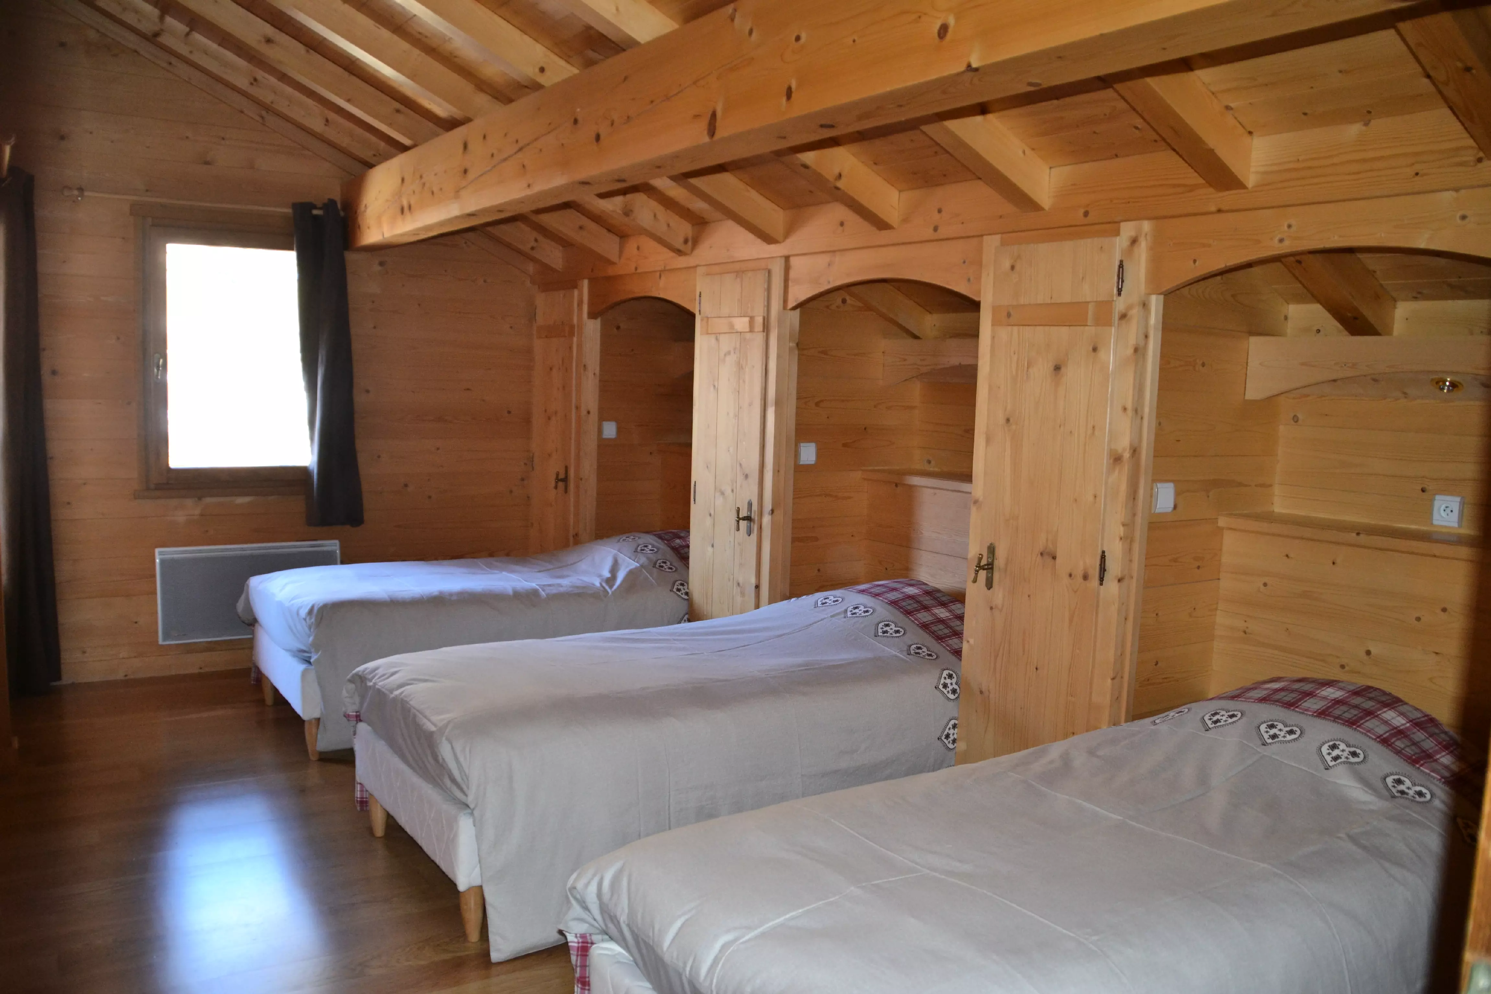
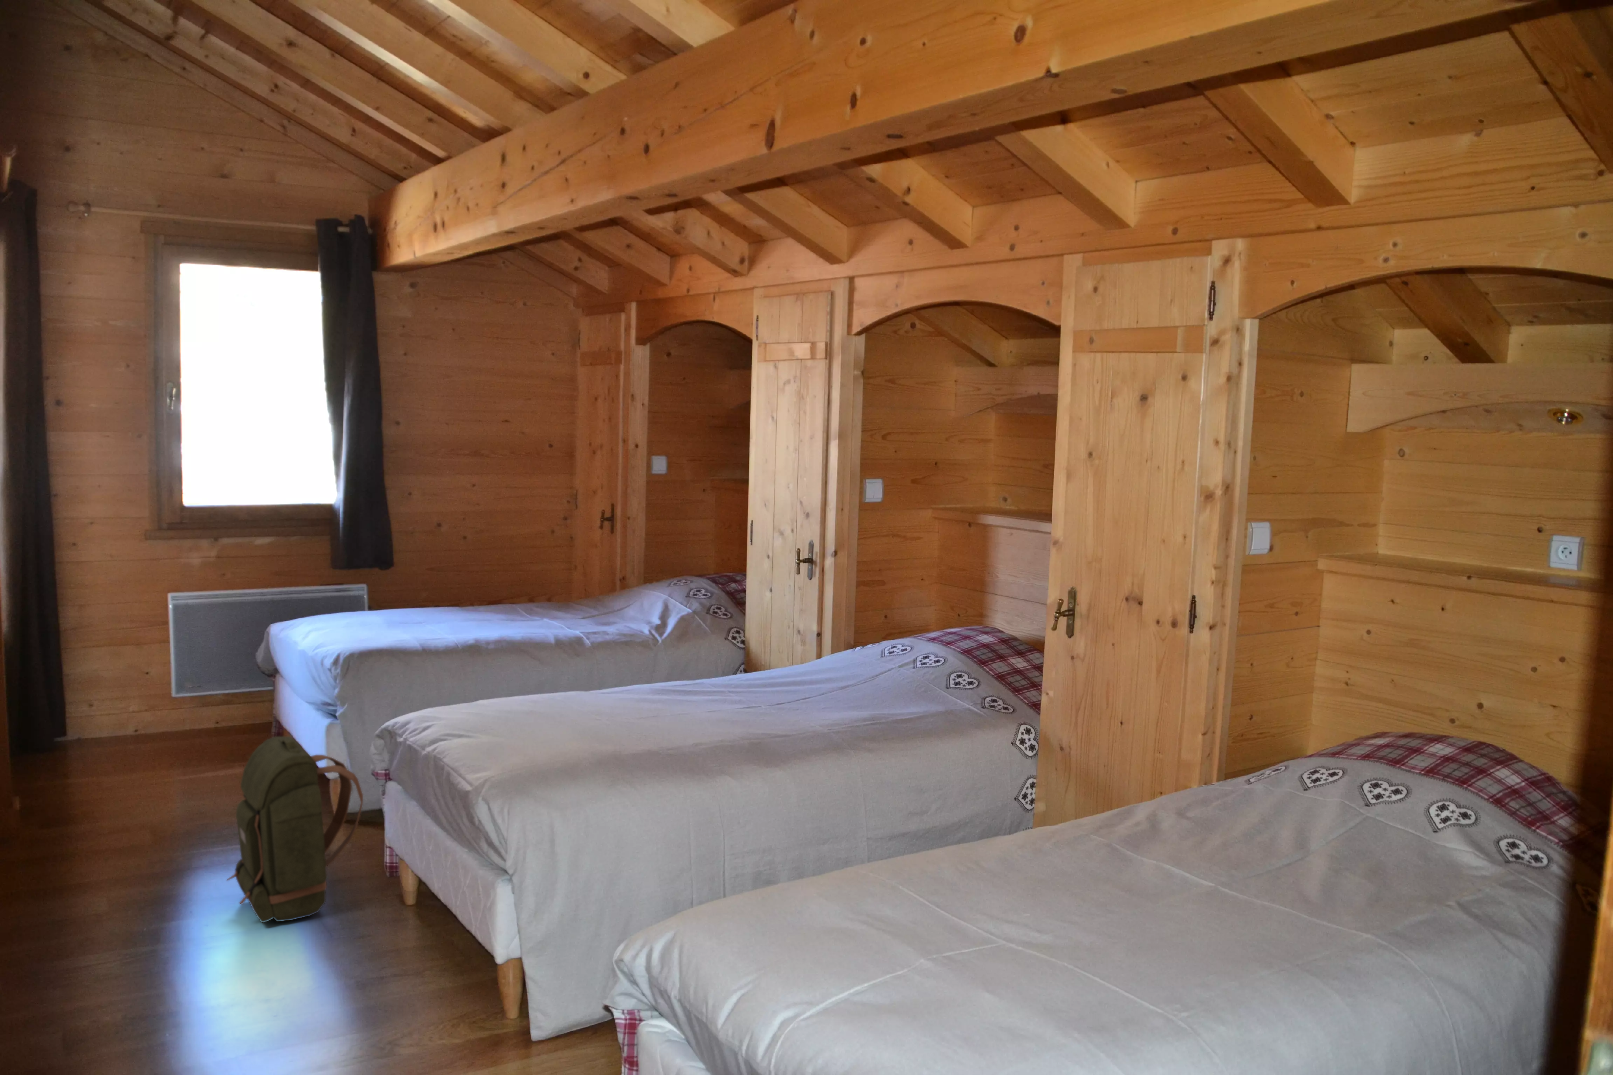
+ backpack [226,737,364,923]
